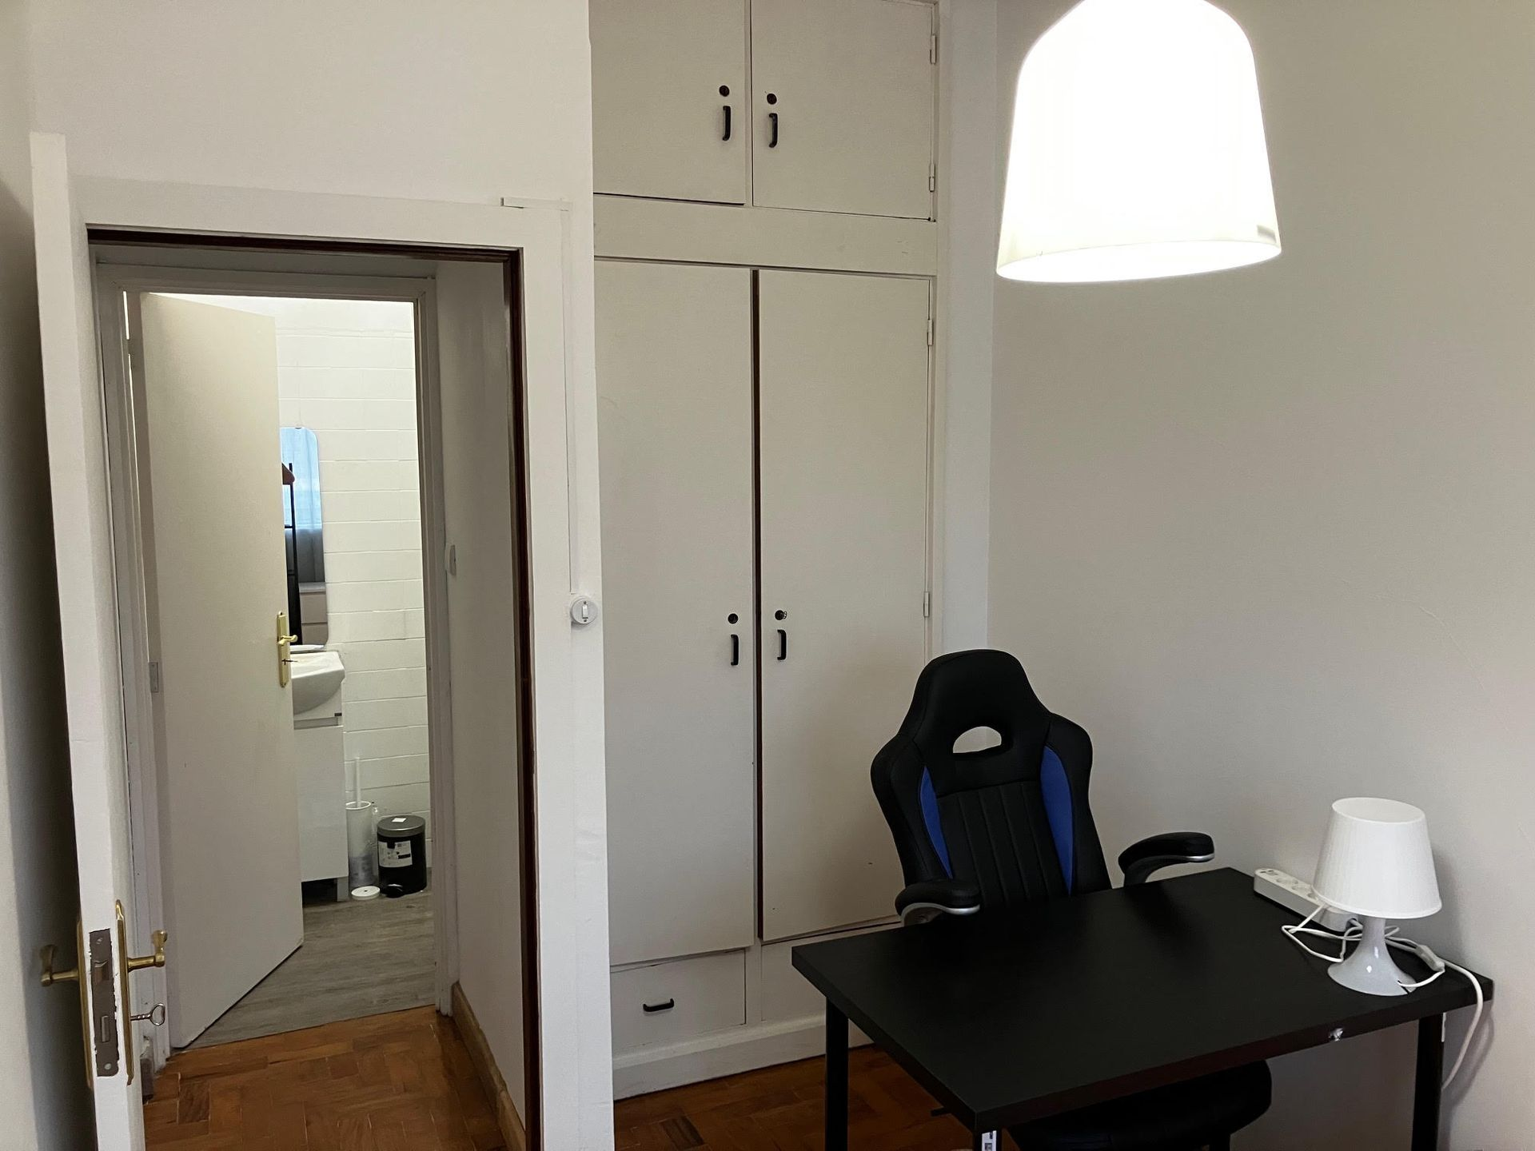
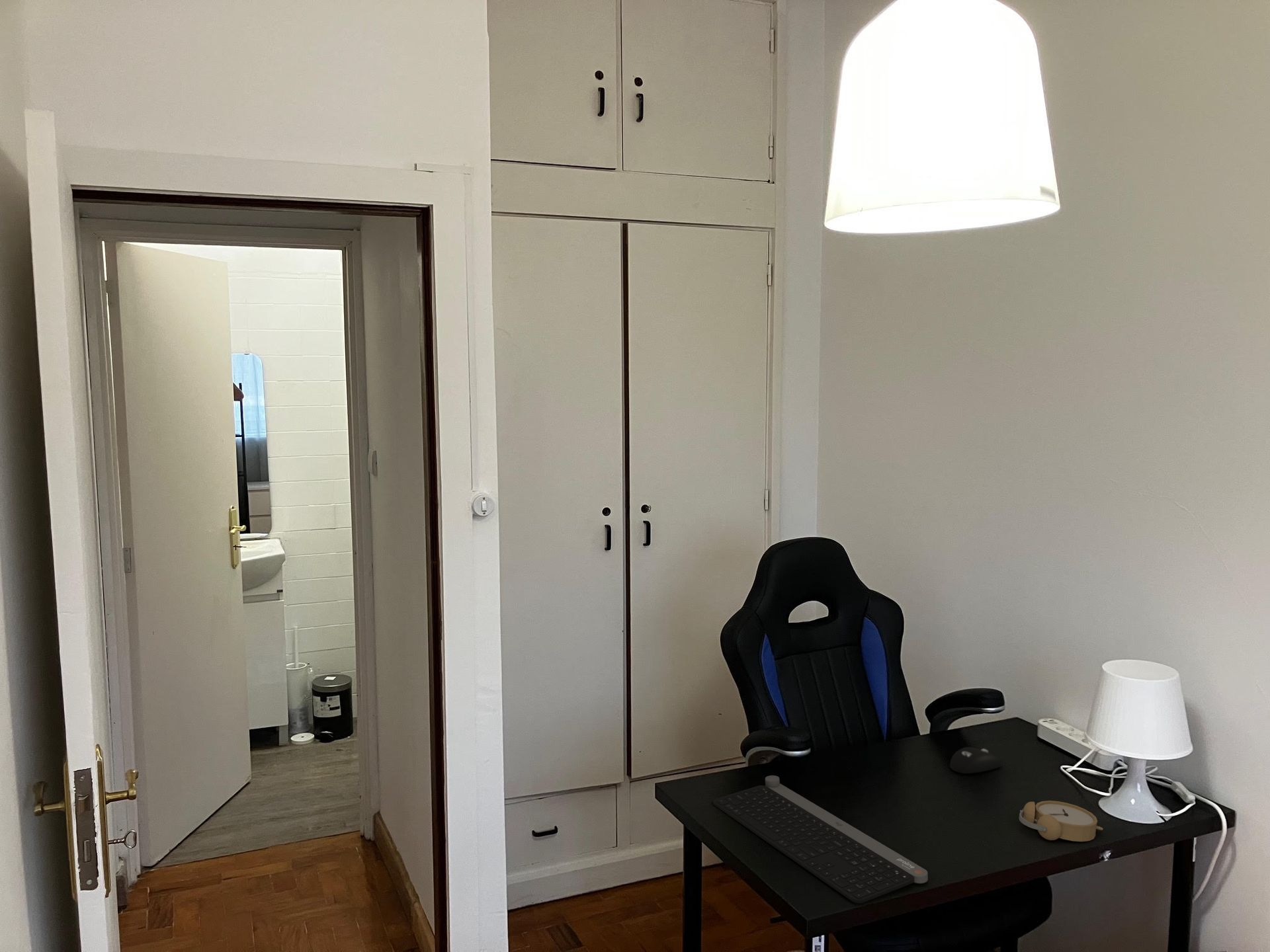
+ alarm clock [1019,800,1103,842]
+ computer keyboard [712,775,929,904]
+ computer mouse [949,746,1001,774]
